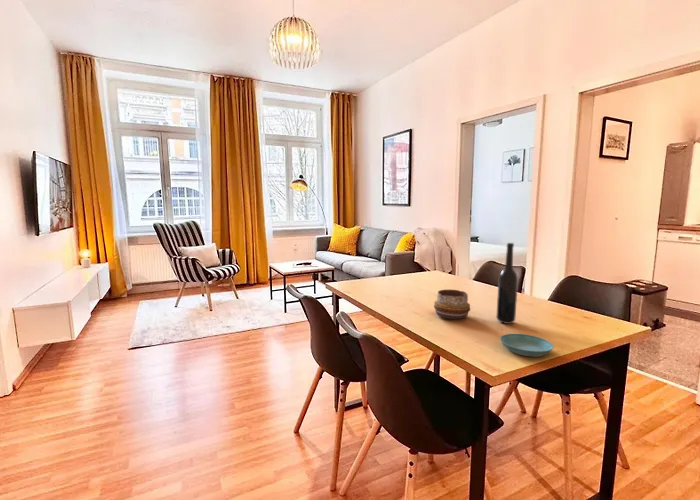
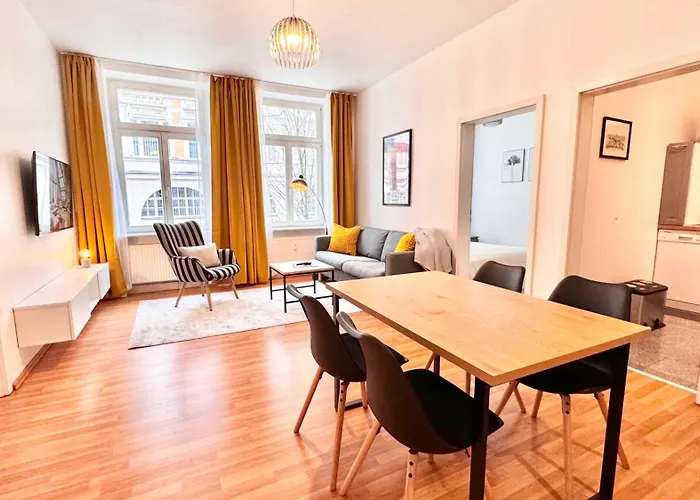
- saucer [499,333,555,358]
- bottle [495,242,519,325]
- decorative bowl [433,289,471,320]
